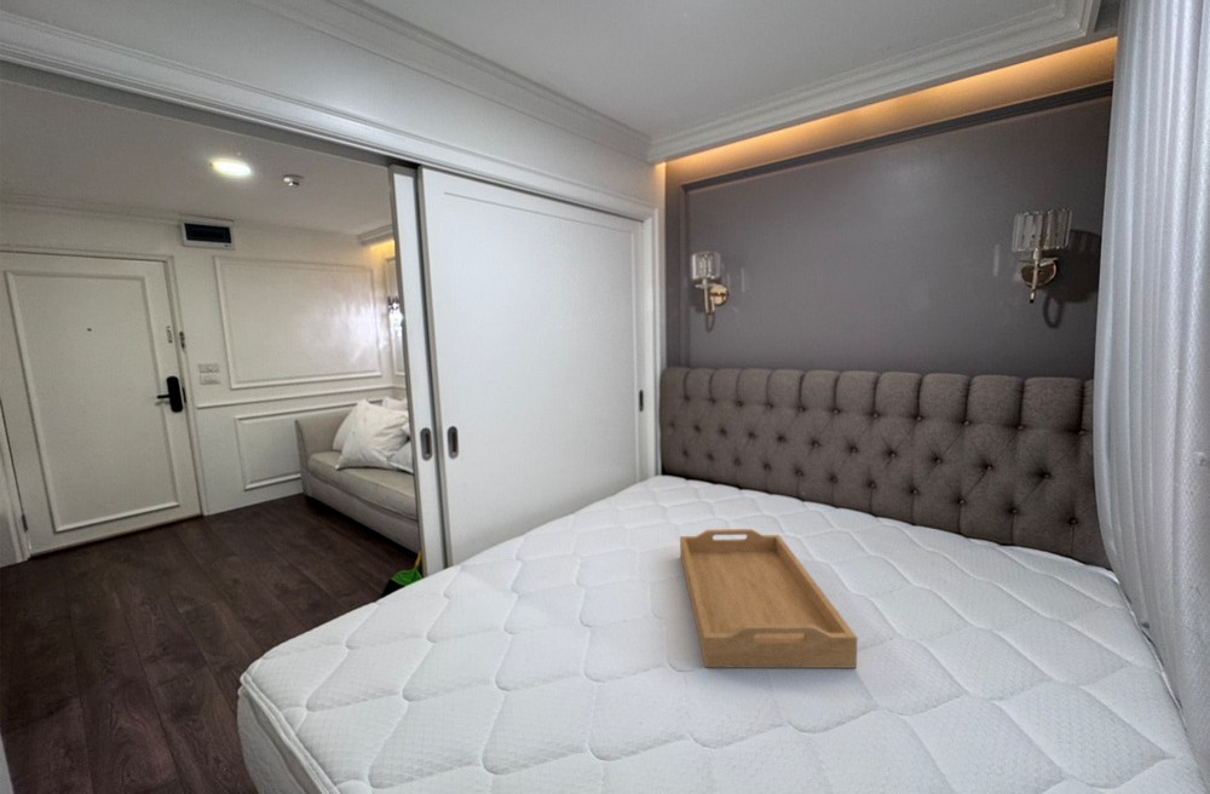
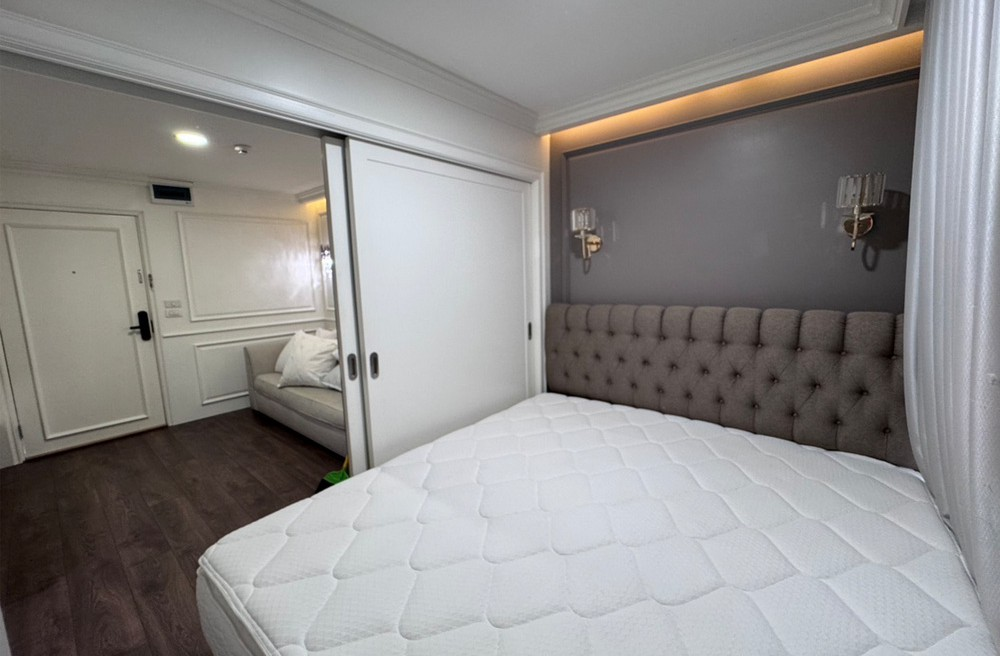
- serving tray [679,528,858,669]
